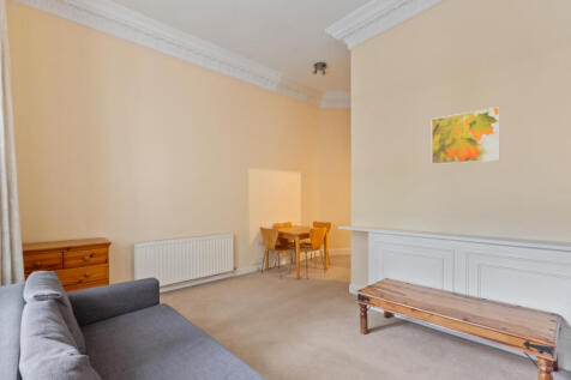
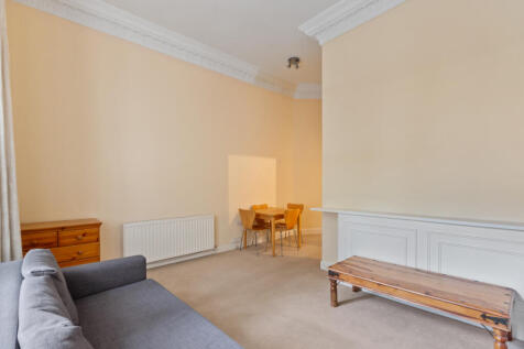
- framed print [431,107,501,165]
